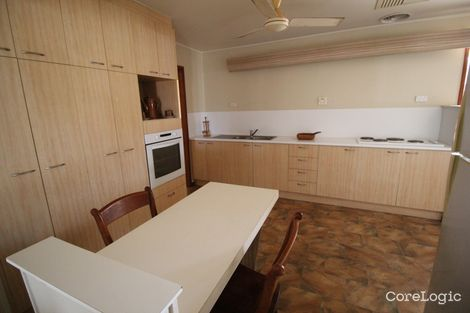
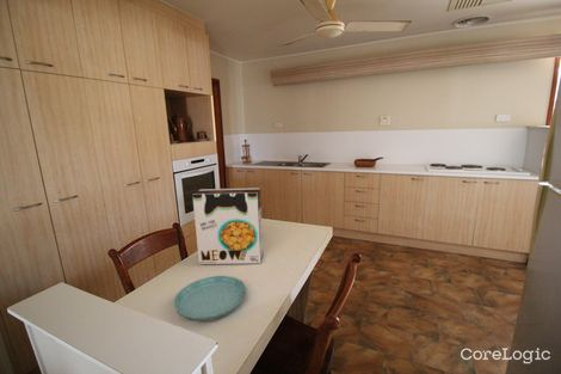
+ saucer [173,275,247,321]
+ cereal box [191,186,264,265]
